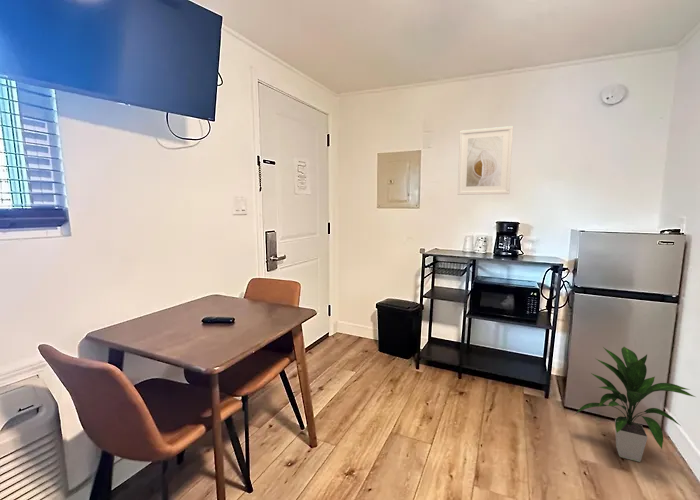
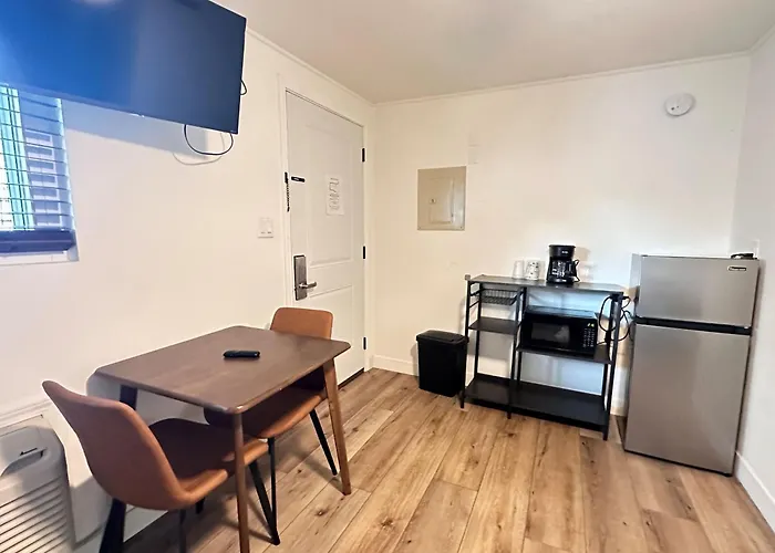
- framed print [457,125,514,196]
- indoor plant [572,346,696,463]
